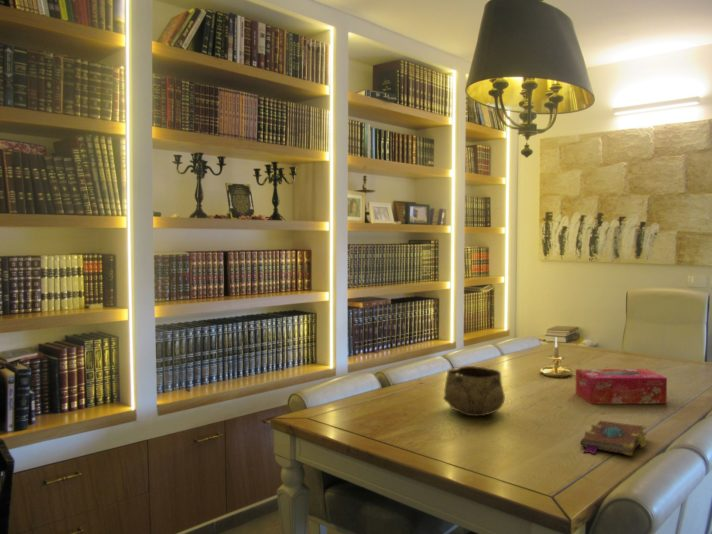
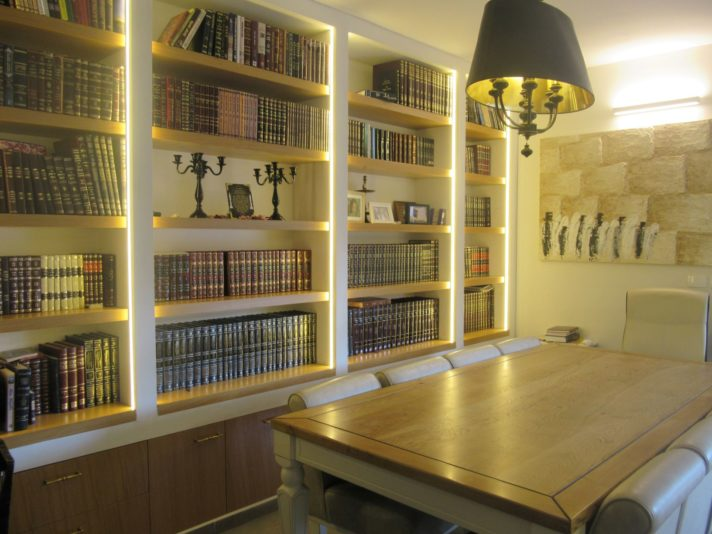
- decorative bowl [442,365,506,417]
- tissue box [575,368,668,405]
- candle holder [539,337,573,378]
- book [579,420,648,456]
